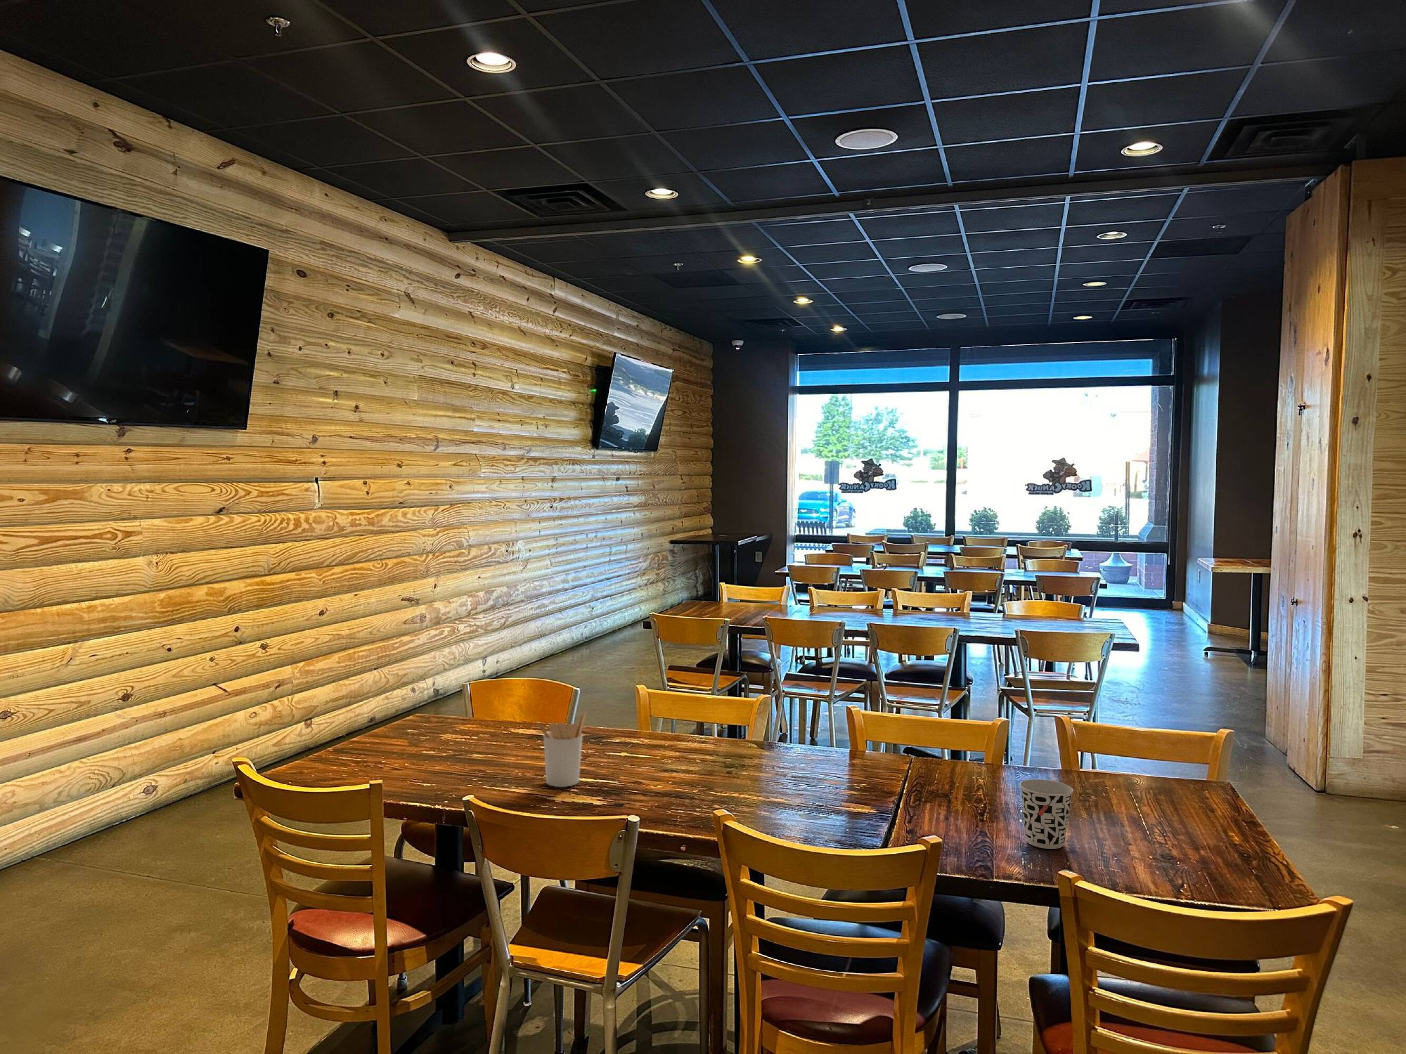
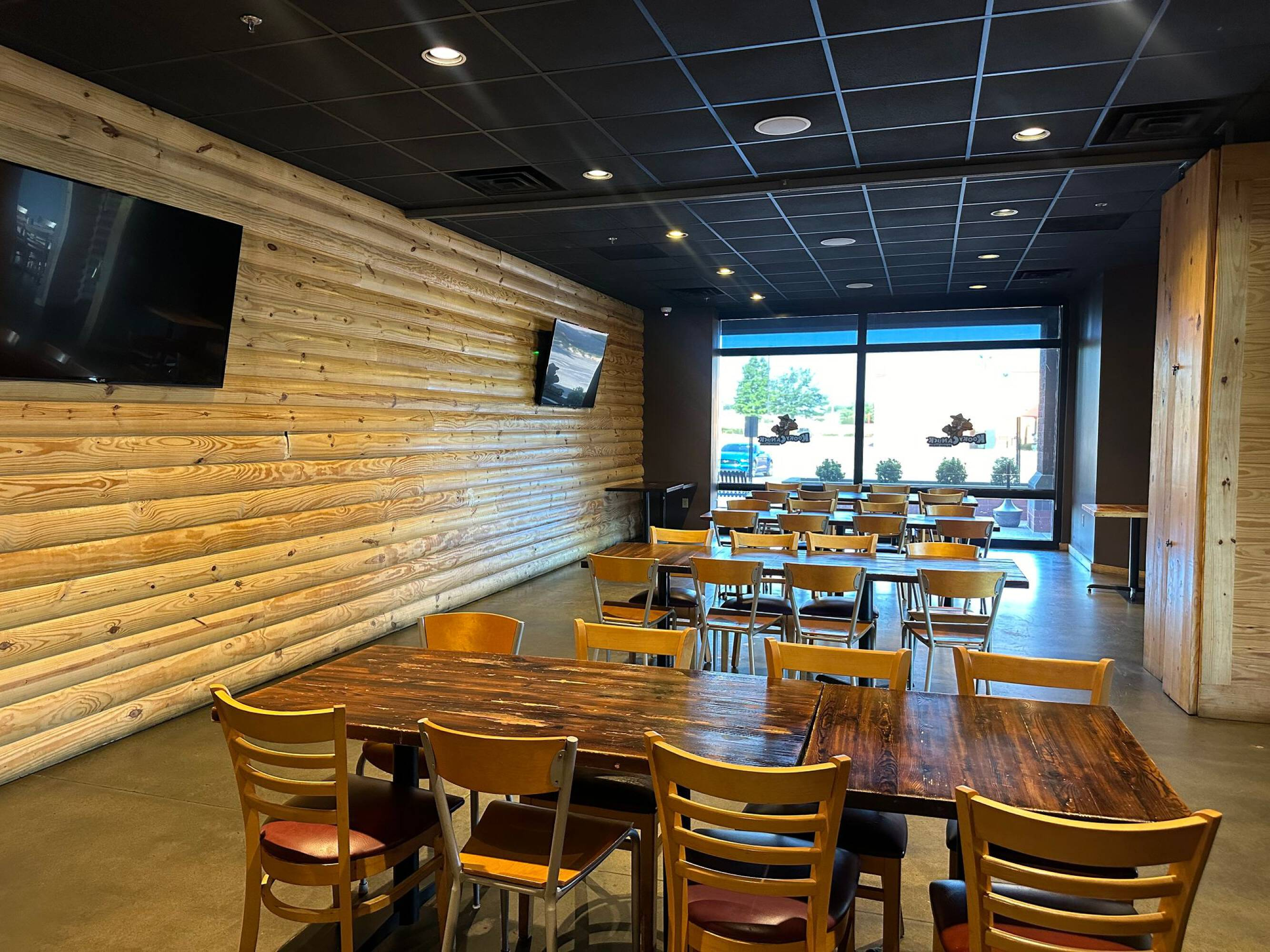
- utensil holder [536,711,587,787]
- cup [1019,779,1074,849]
